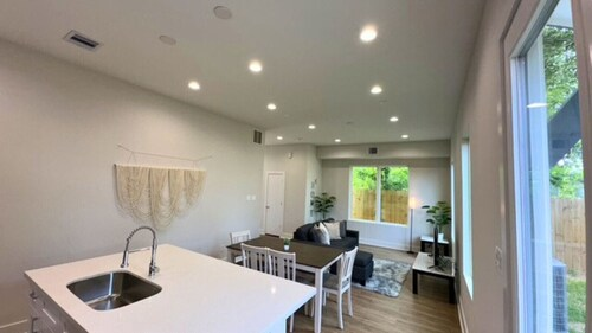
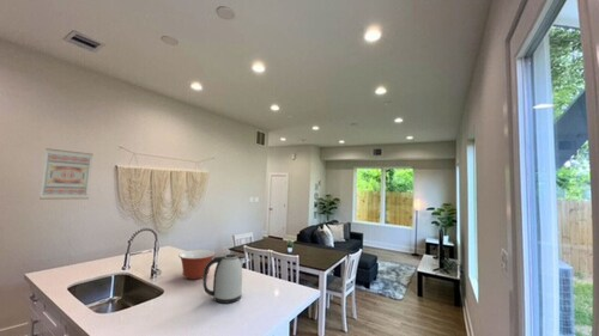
+ mixing bowl [177,249,217,281]
+ wall art [38,147,93,201]
+ kettle [201,253,244,305]
